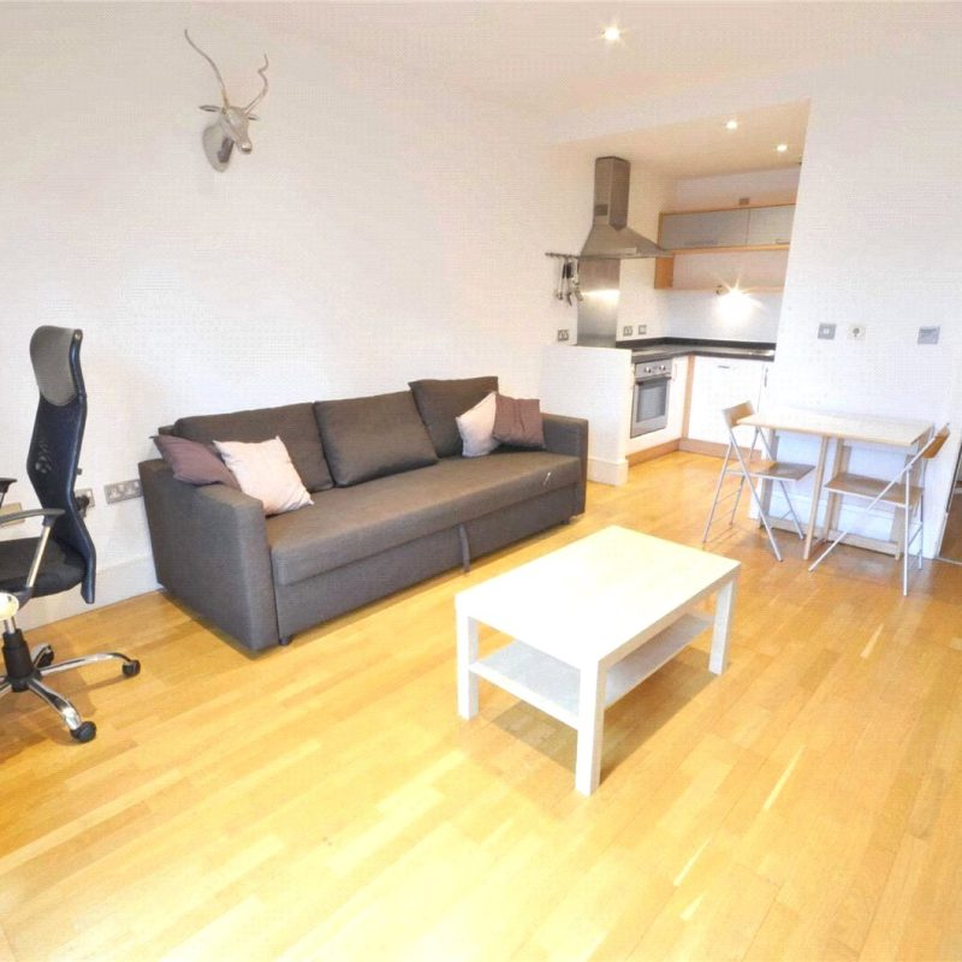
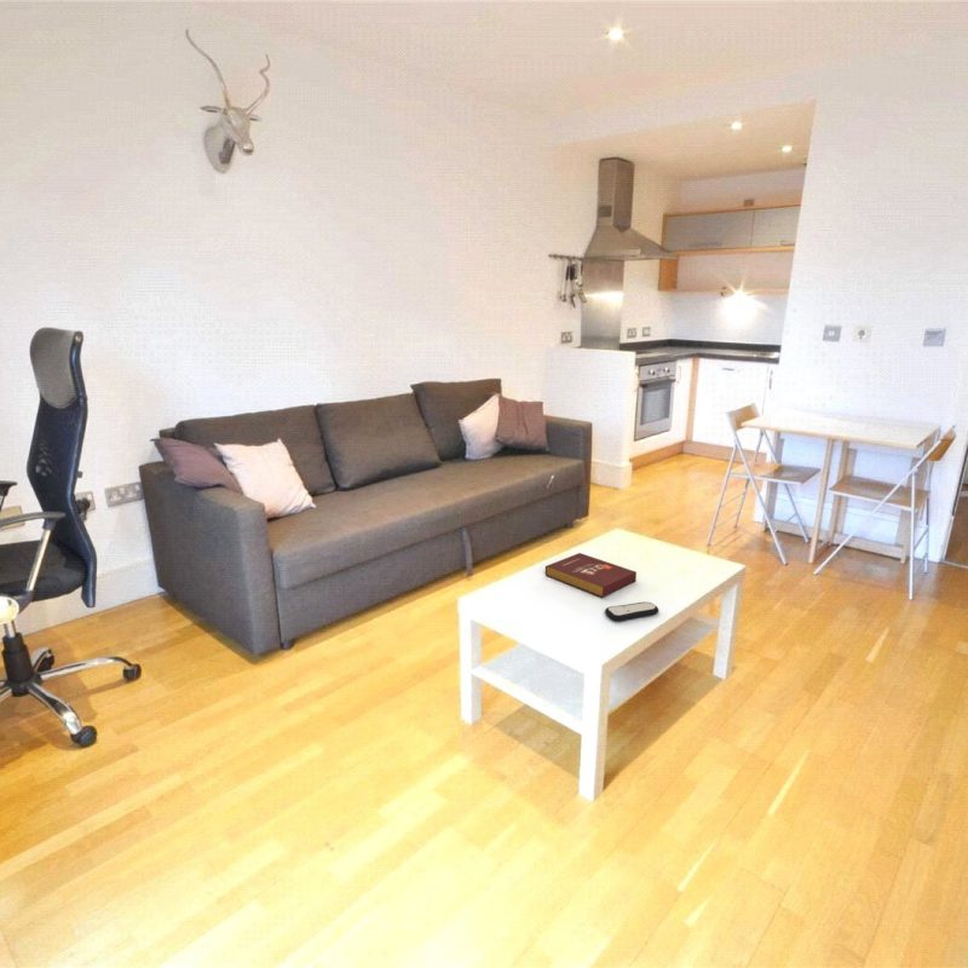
+ book [544,552,638,599]
+ remote control [604,601,659,623]
